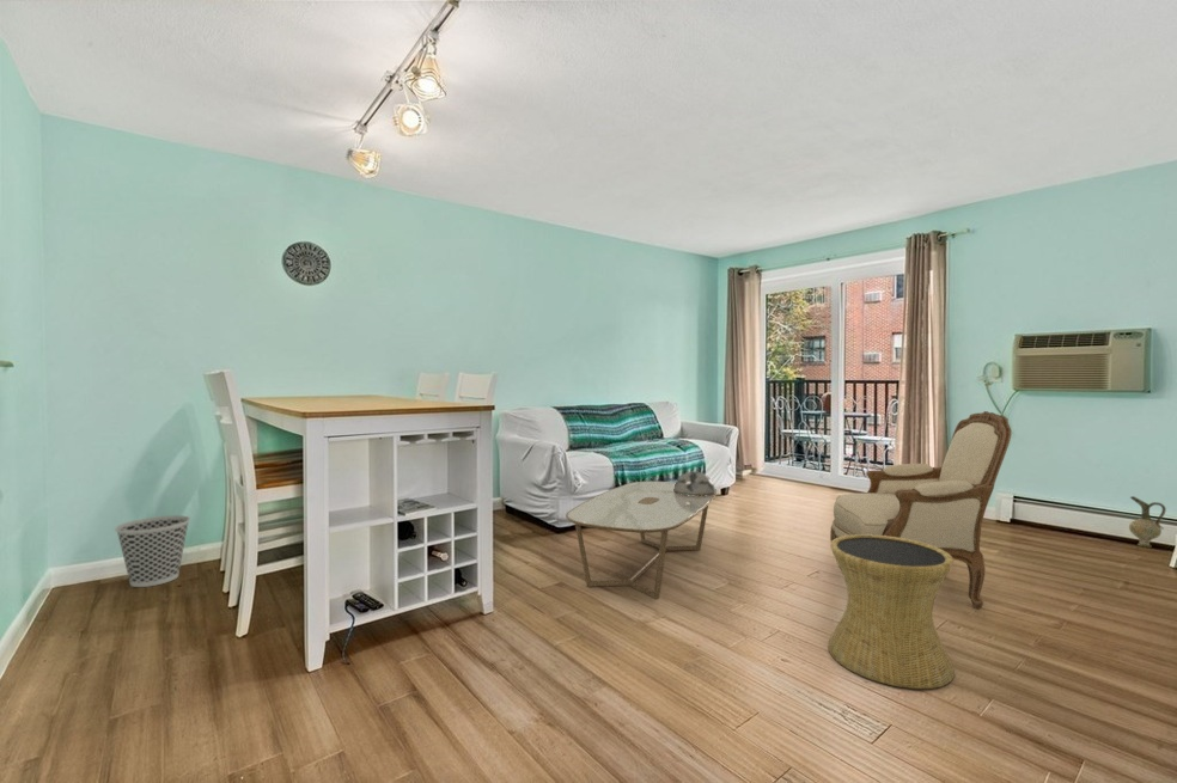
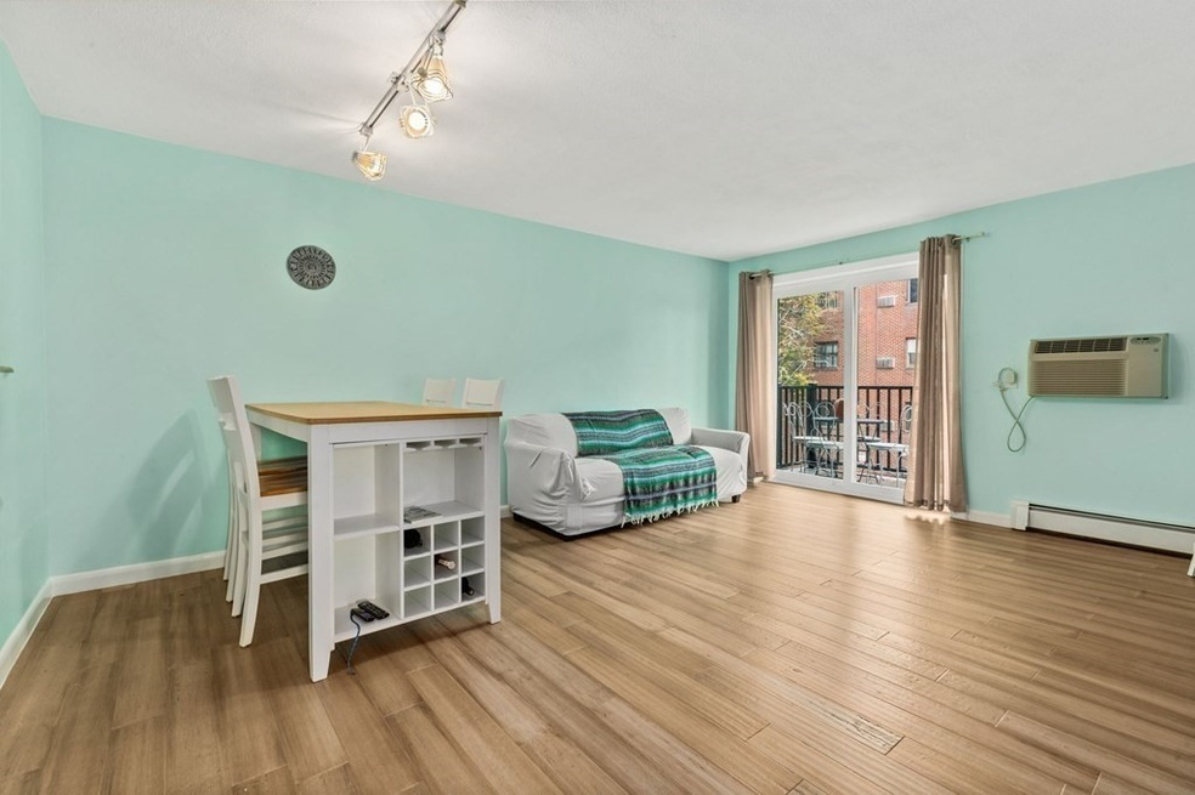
- coffee table [565,481,719,600]
- wastebasket [114,514,191,588]
- armchair [829,410,1012,610]
- ceramic jug [1128,495,1167,549]
- decorative bowl [673,470,716,496]
- side table [827,534,956,690]
